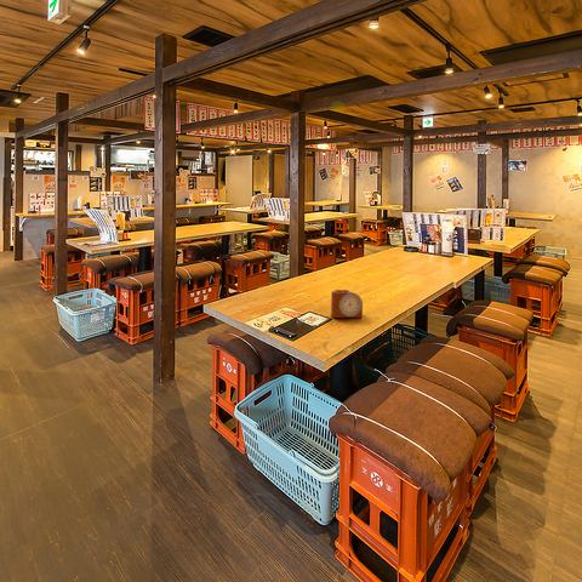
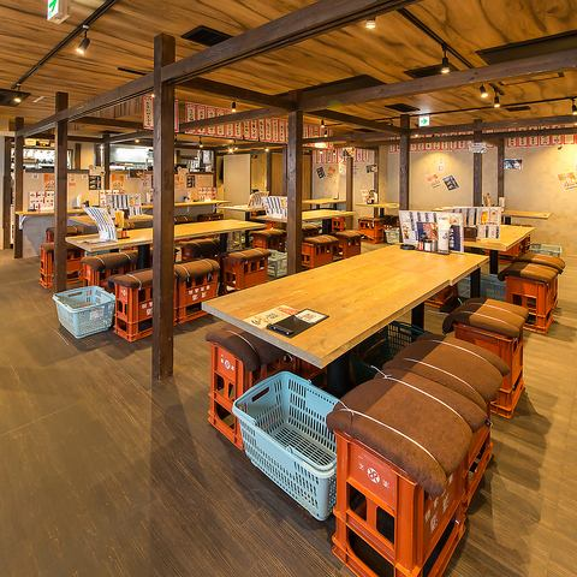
- alarm clock [330,289,364,319]
